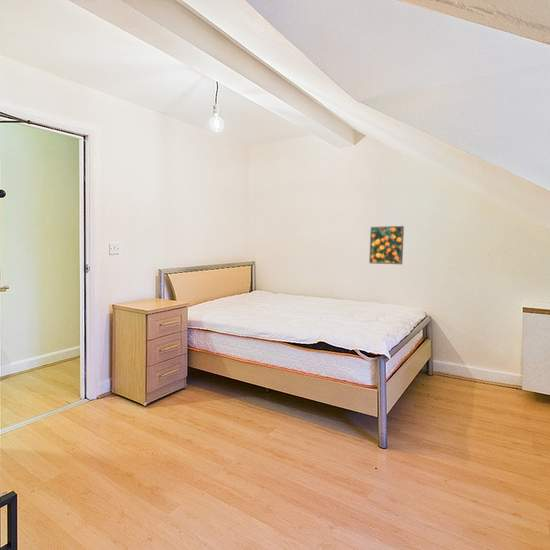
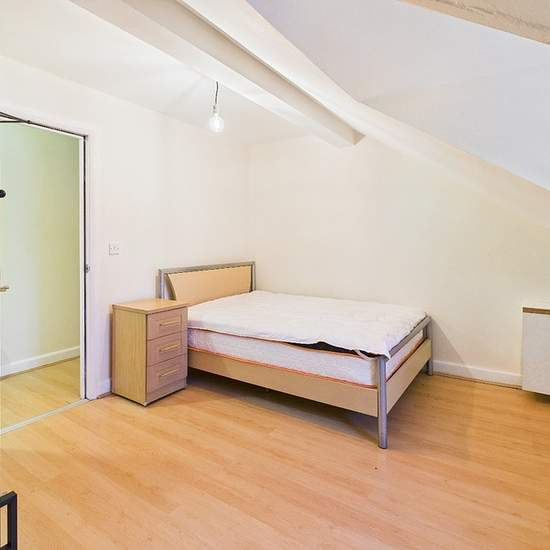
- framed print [368,225,405,265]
